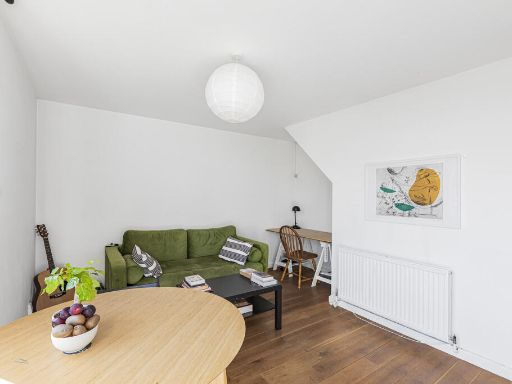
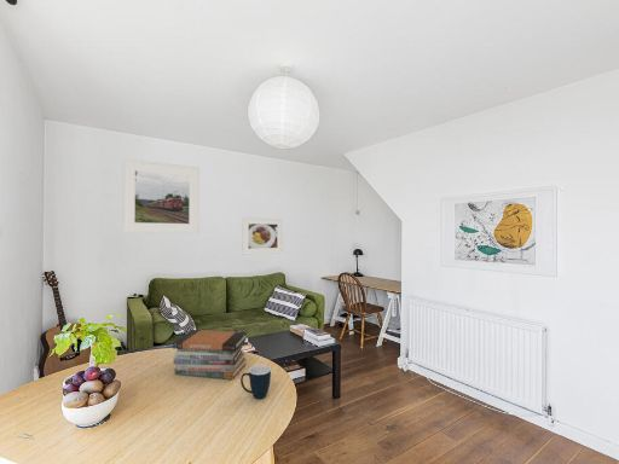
+ mug [239,364,272,400]
+ book stack [172,329,248,381]
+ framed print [242,216,284,256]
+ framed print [121,157,201,234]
